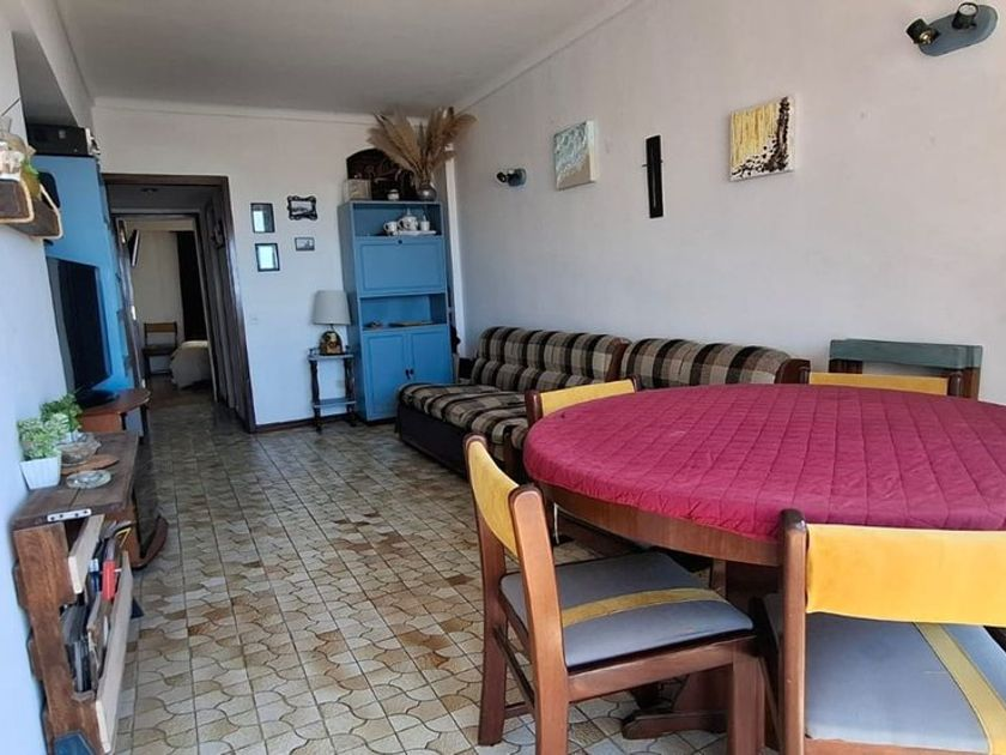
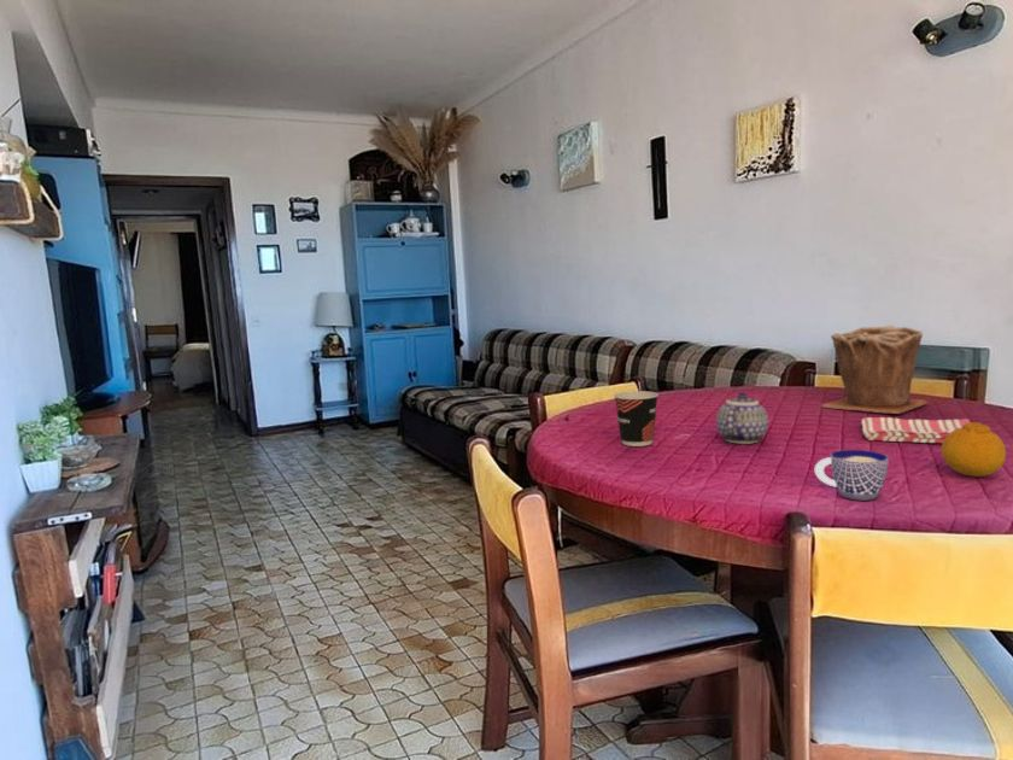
+ plant pot [820,325,929,415]
+ fruit [939,421,1007,478]
+ dish towel [860,416,971,444]
+ cup [613,390,660,448]
+ cup [814,449,890,502]
+ teapot [715,391,769,445]
